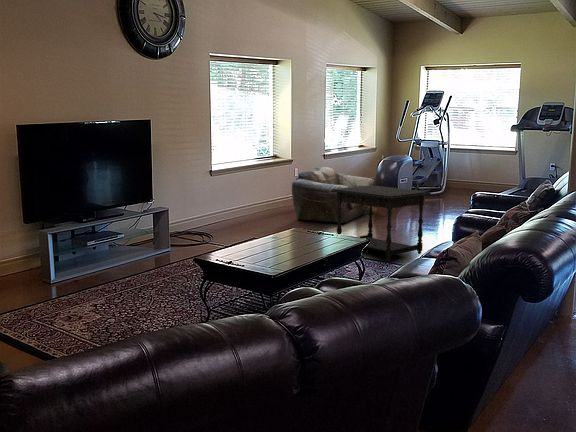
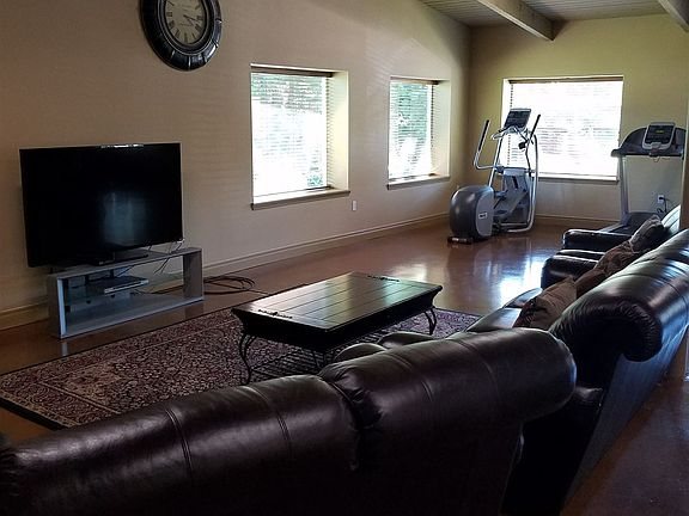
- loveseat [291,166,375,224]
- side table [331,184,432,262]
